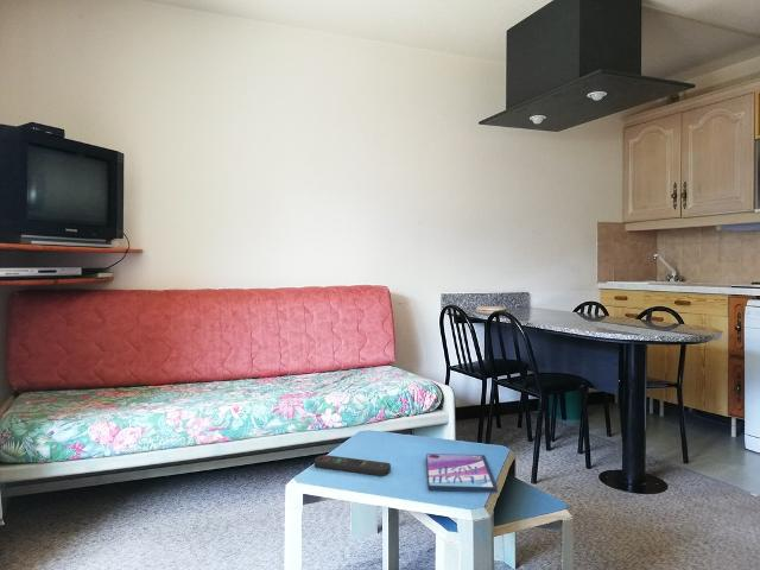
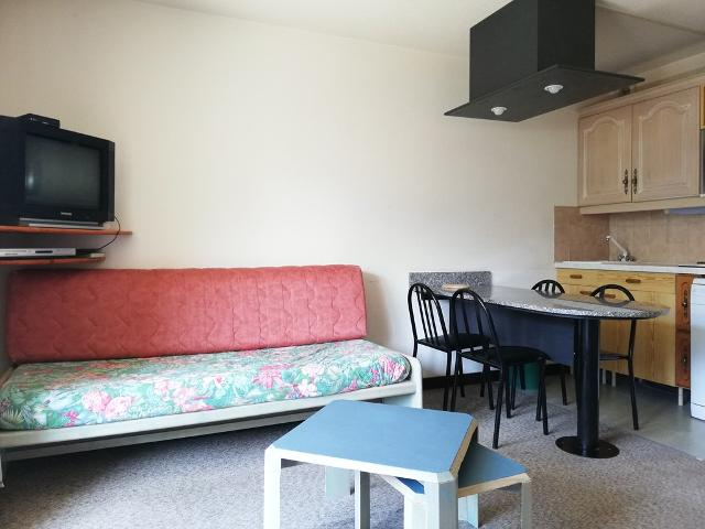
- video game case [425,452,499,494]
- remote control [314,454,392,477]
